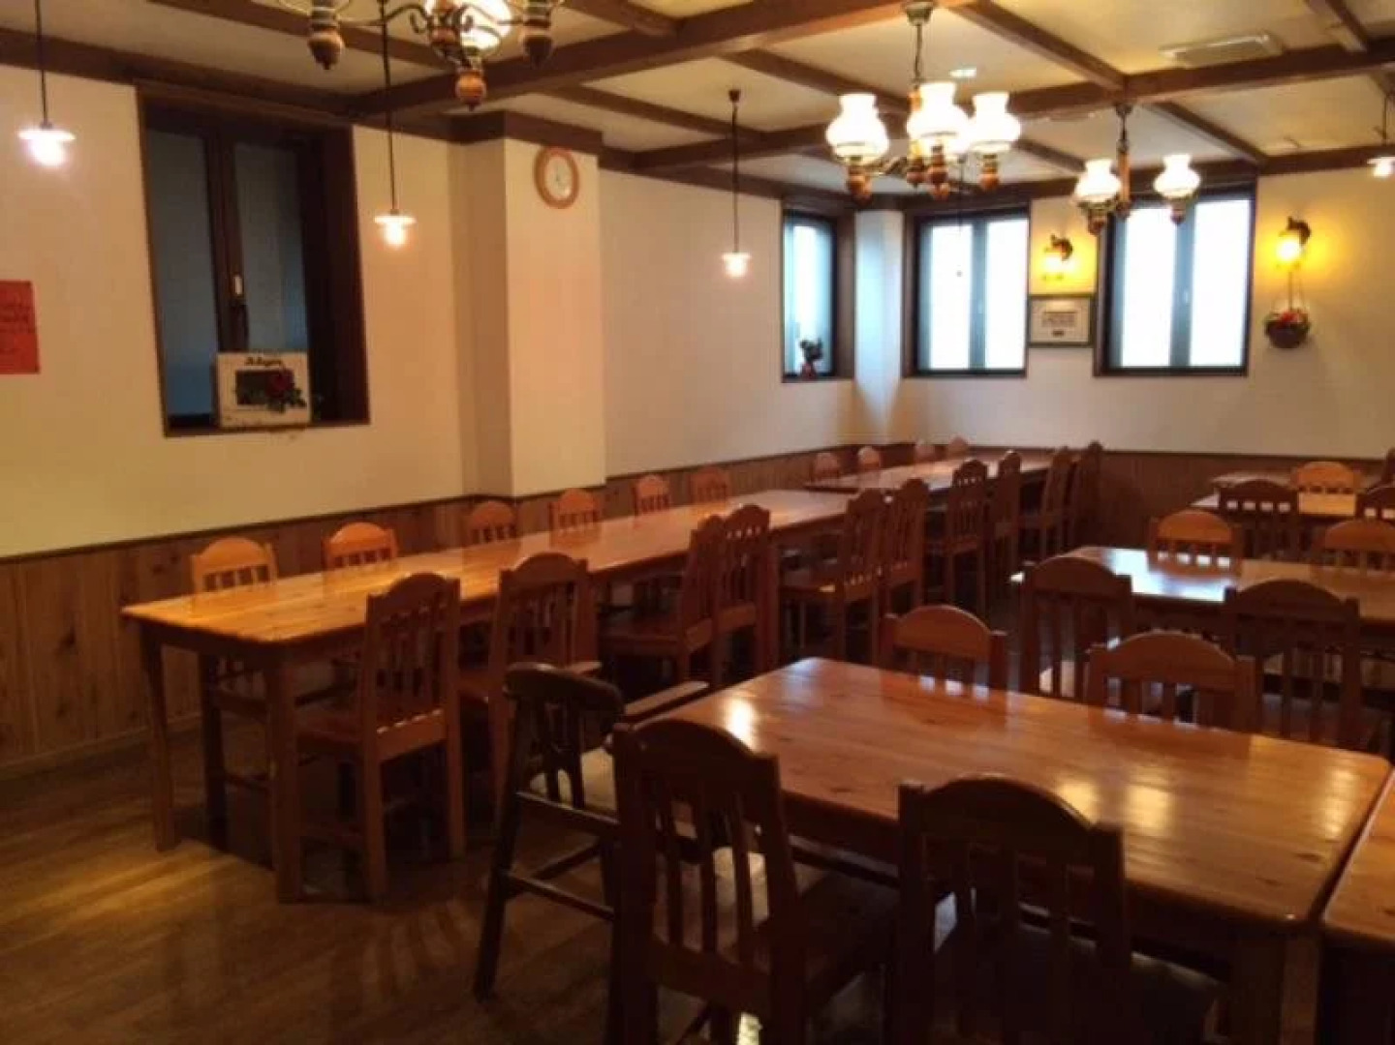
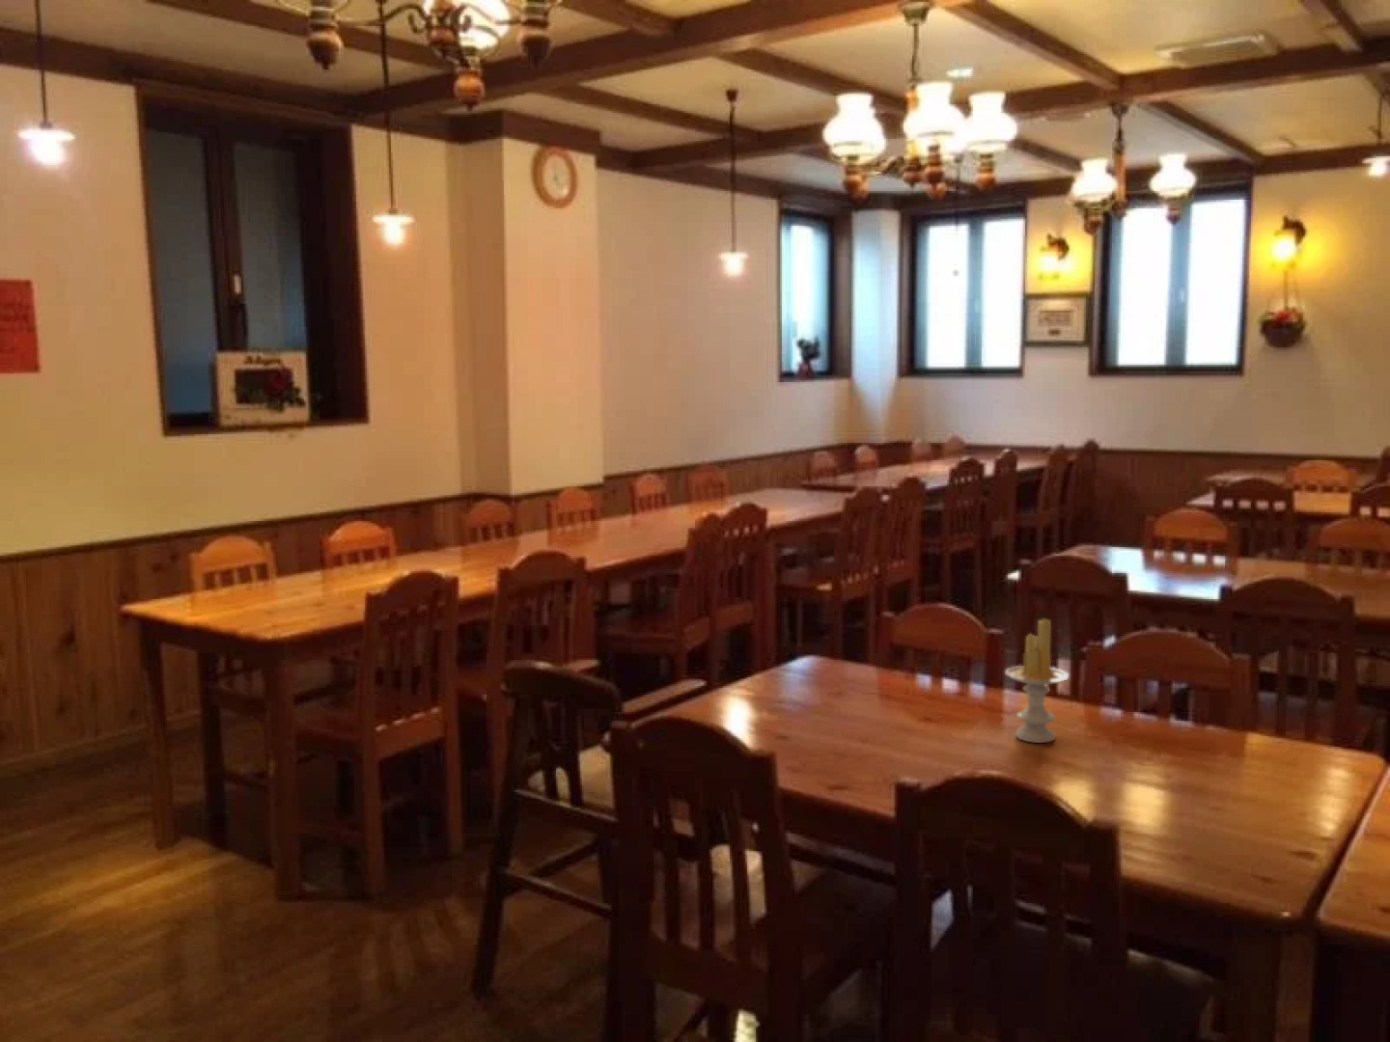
+ candle [1004,618,1069,744]
